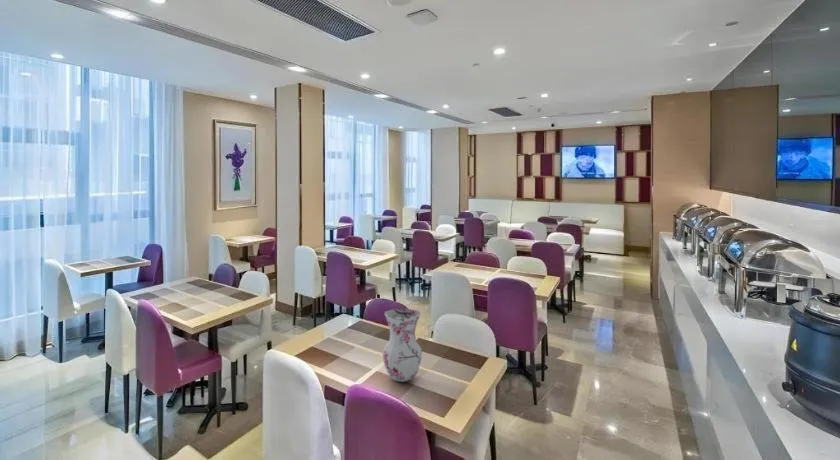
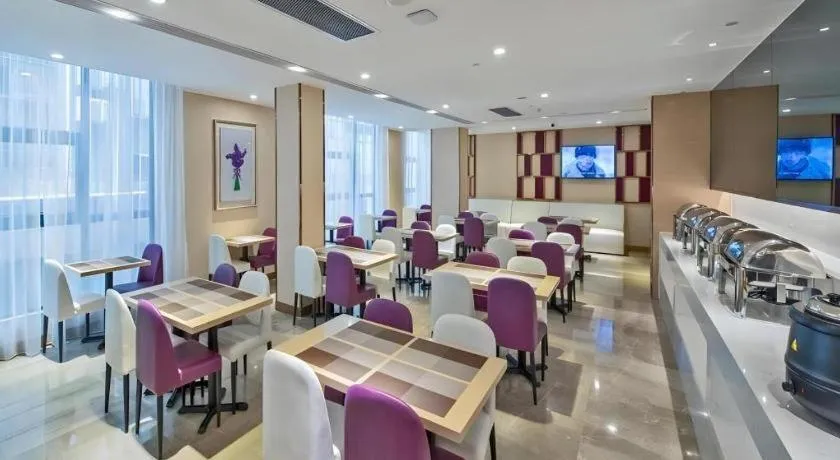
- vase [382,308,423,382]
